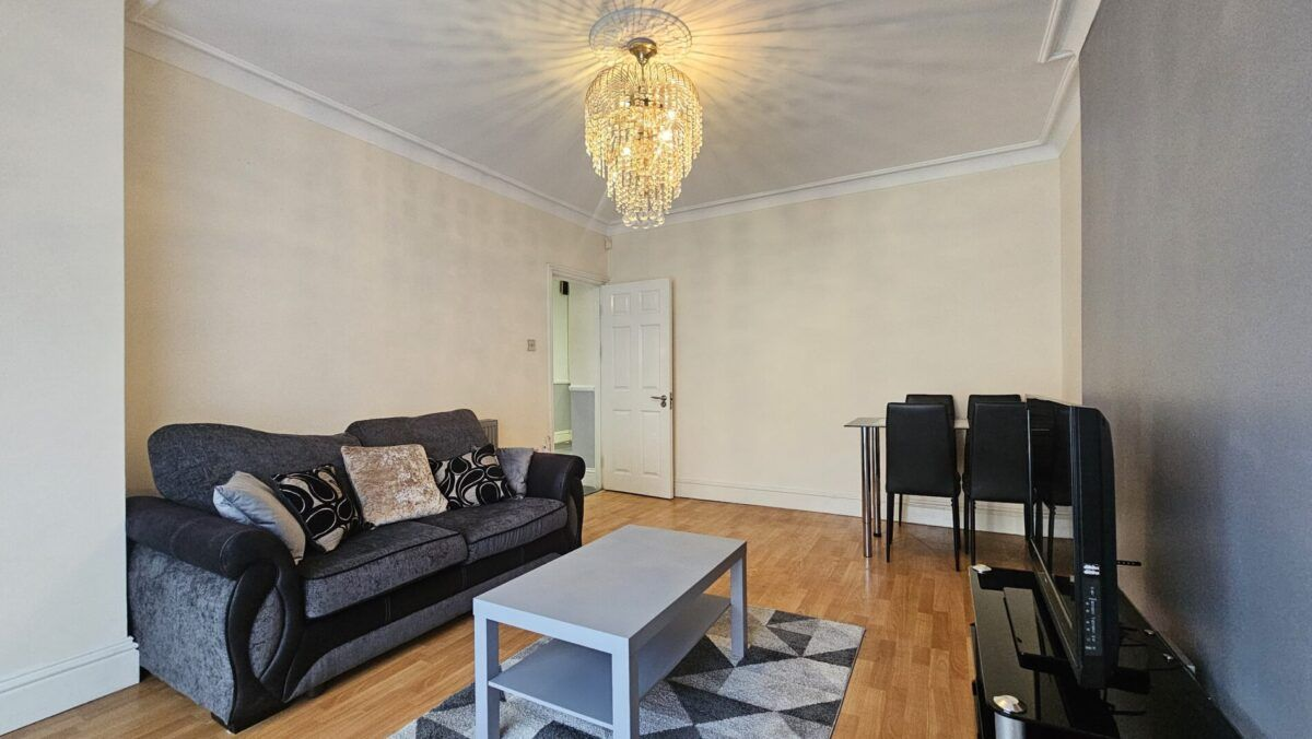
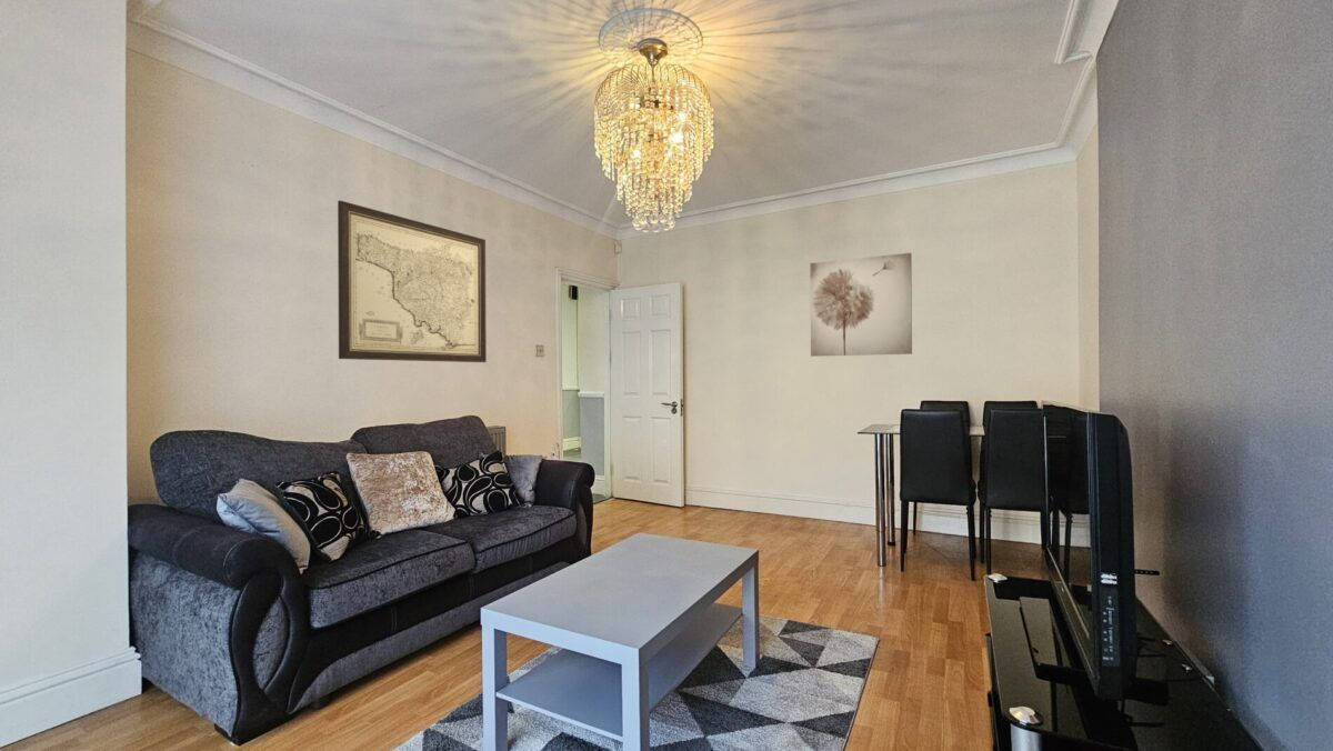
+ wall art [809,252,913,358]
+ wall art [337,199,488,363]
